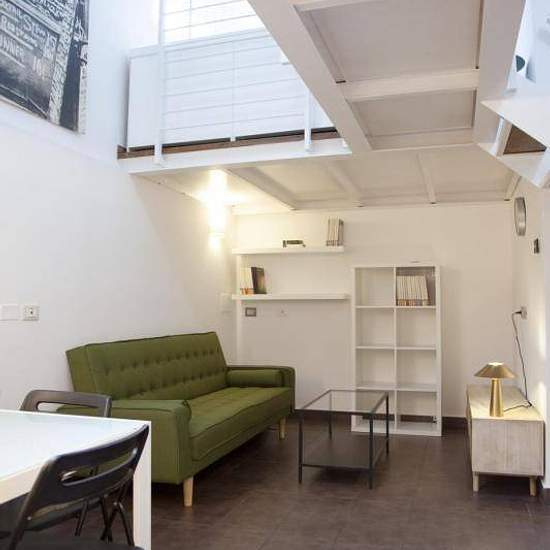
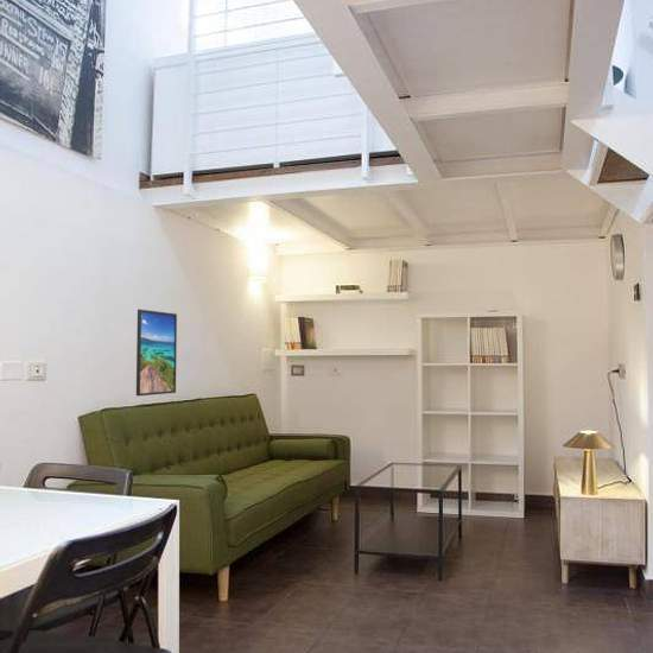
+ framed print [135,308,178,398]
